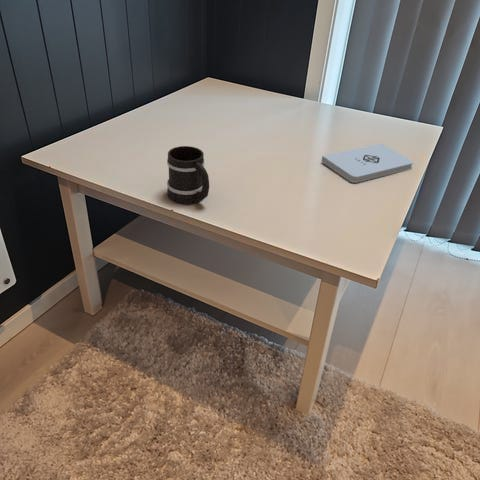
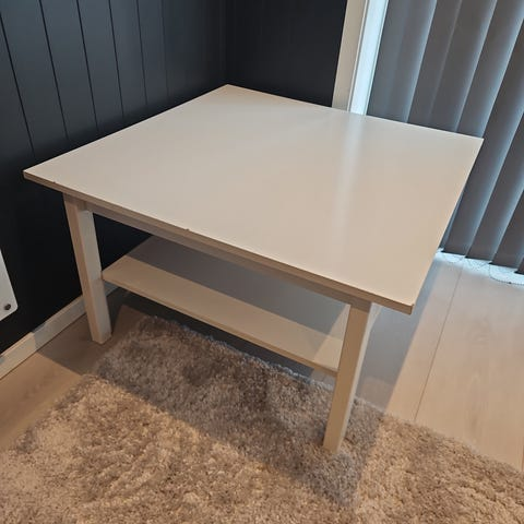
- mug [166,145,210,205]
- notepad [320,142,414,184]
